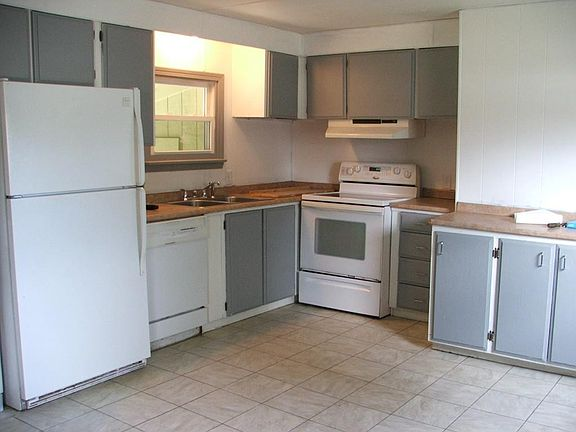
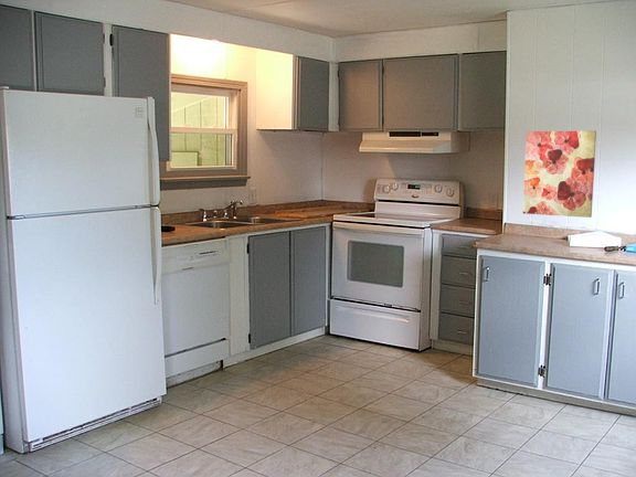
+ wall art [522,129,597,219]
